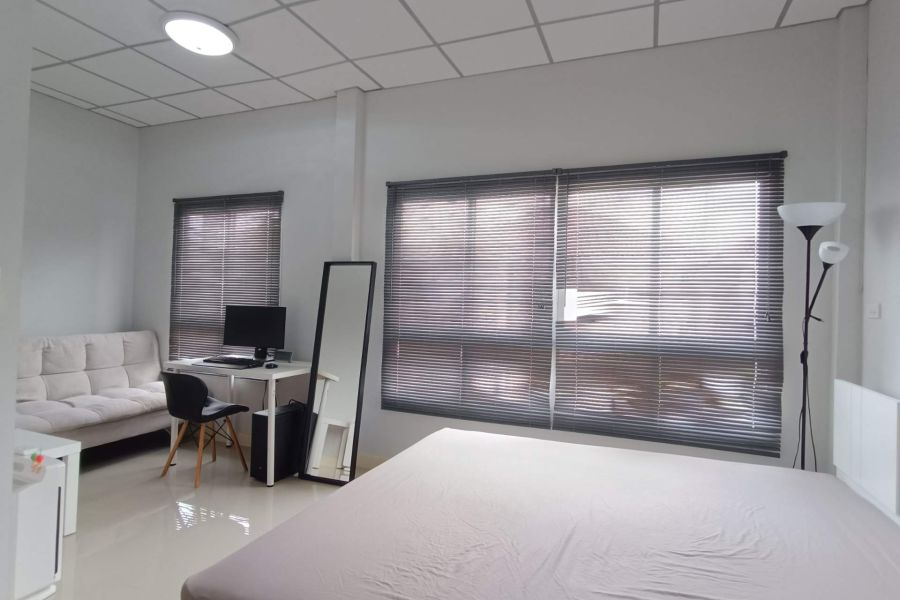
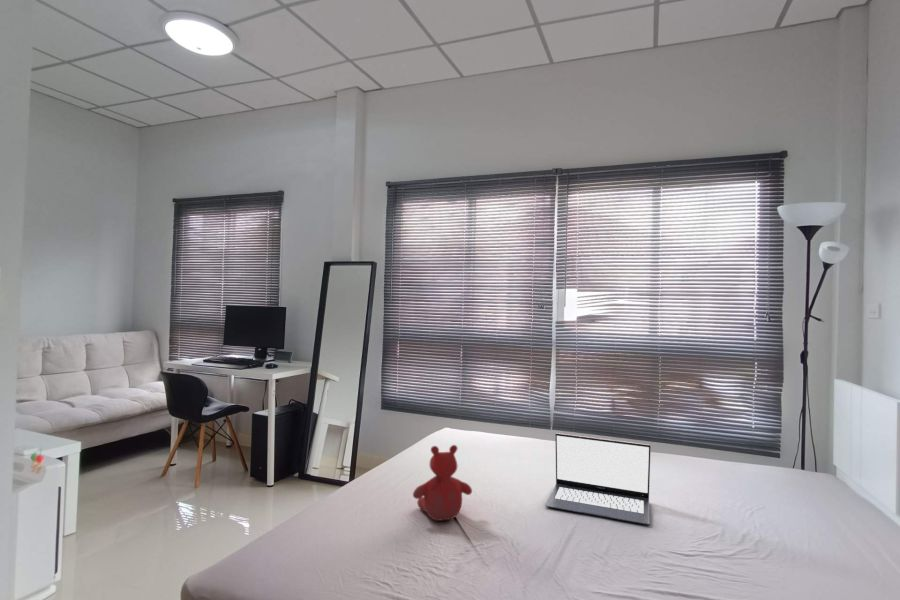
+ stuffed bear [412,444,473,522]
+ laptop [545,432,652,526]
